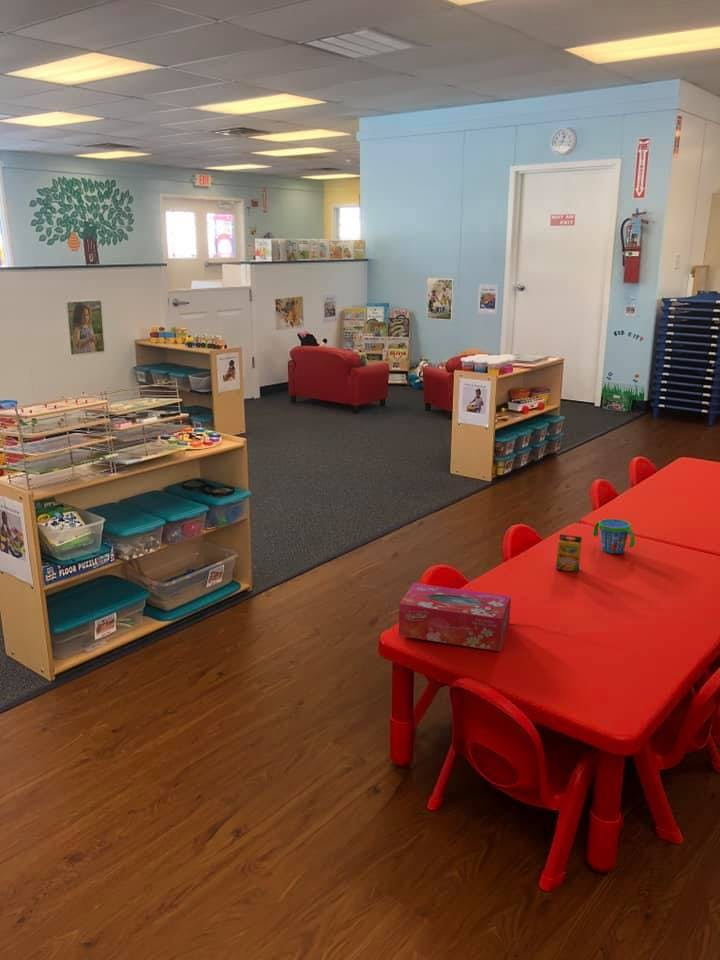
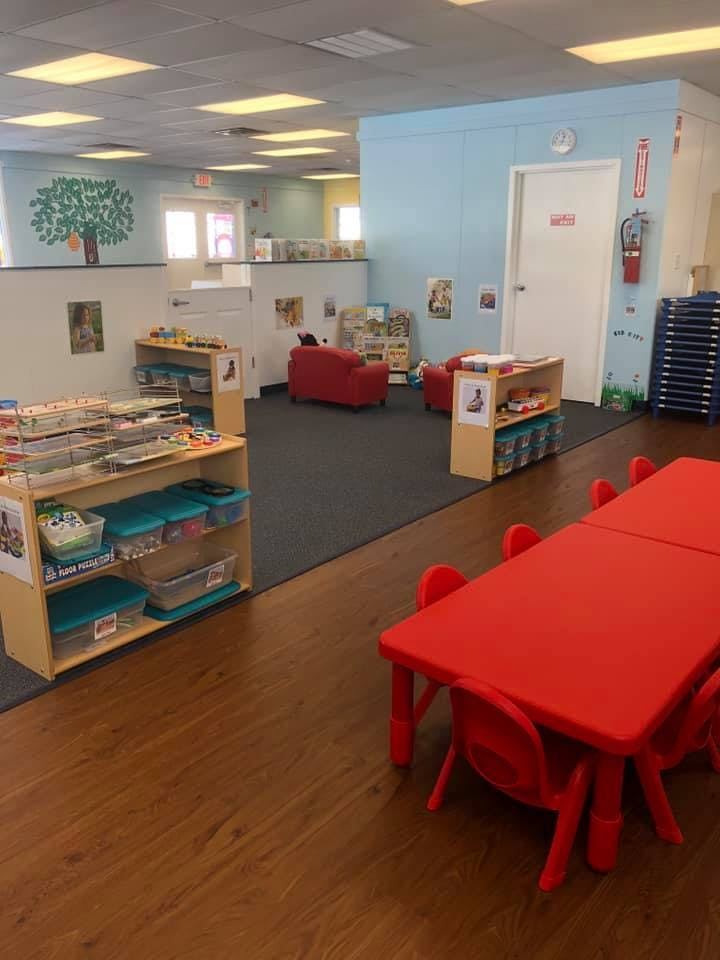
- tissue box [398,582,512,652]
- snack cup [592,518,636,555]
- crayon box [555,533,583,573]
